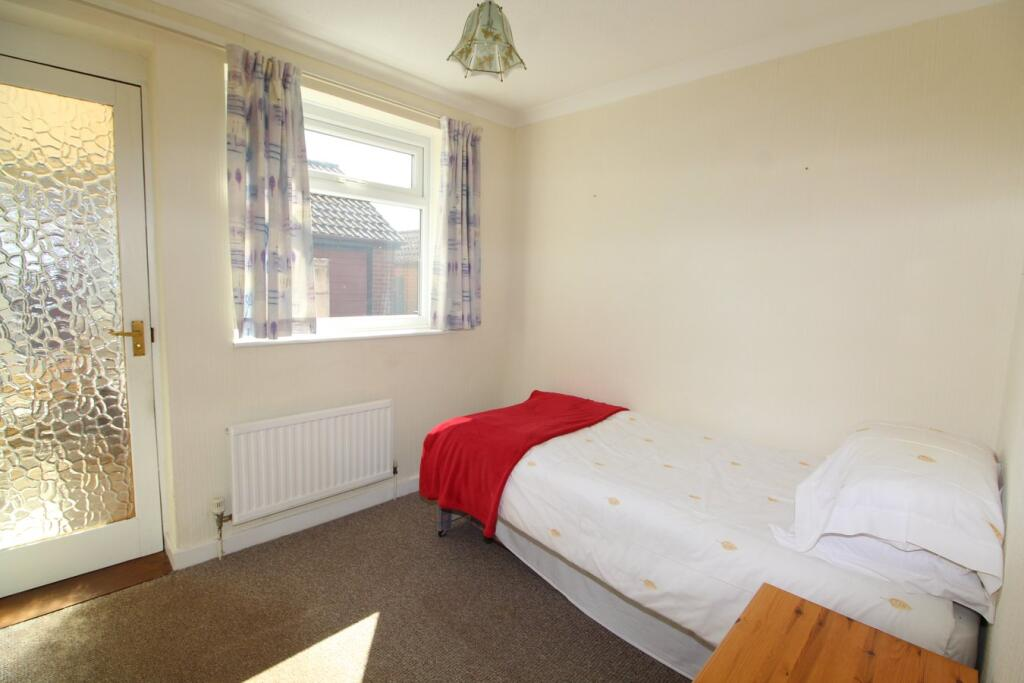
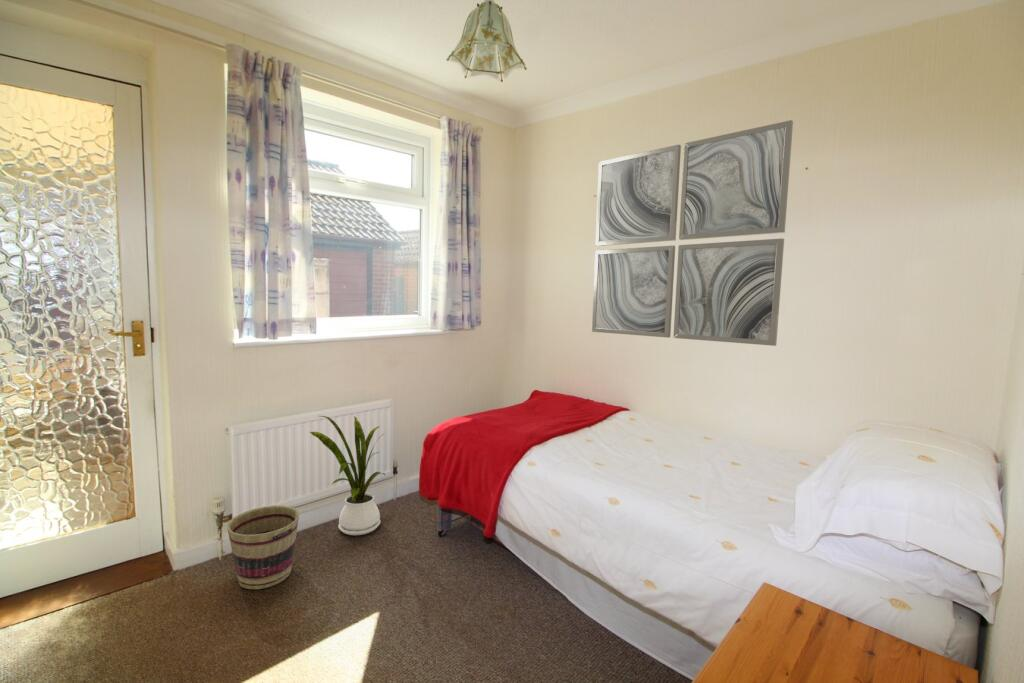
+ house plant [309,415,386,536]
+ wall art [591,119,794,347]
+ basket [226,504,300,590]
